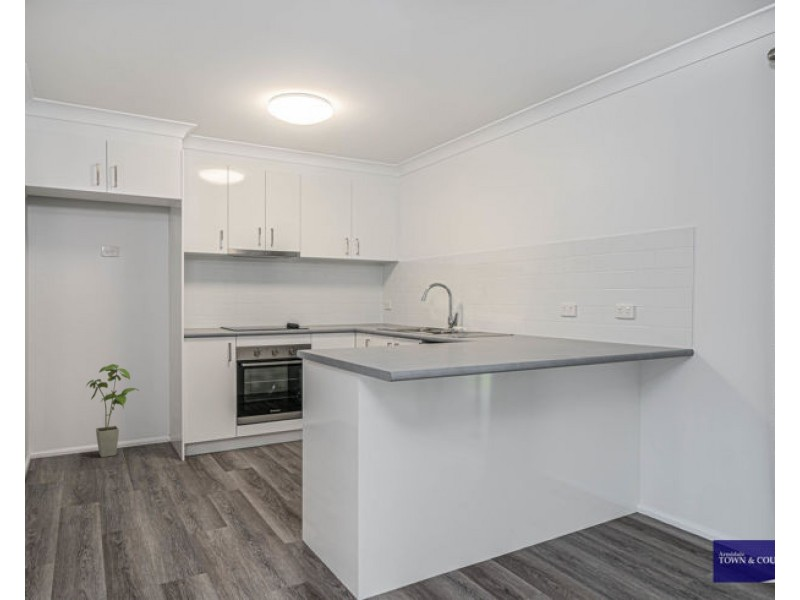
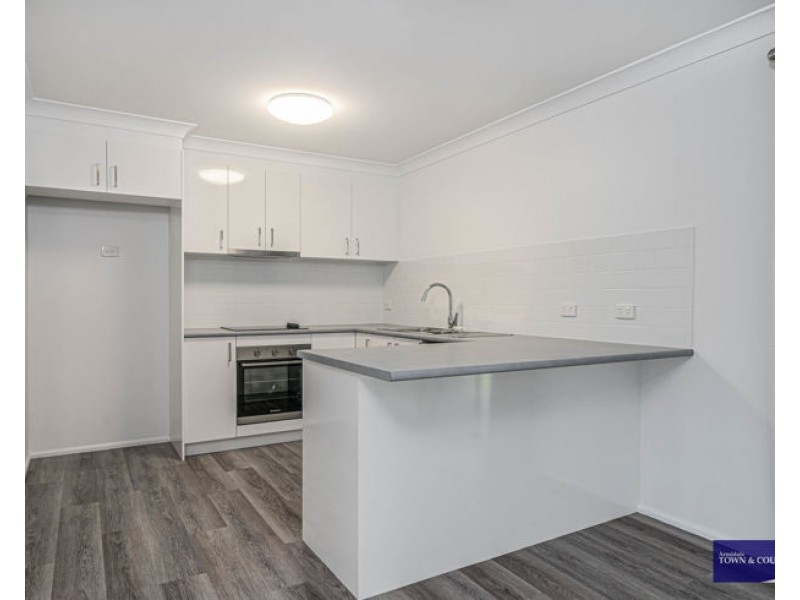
- house plant [85,363,140,458]
